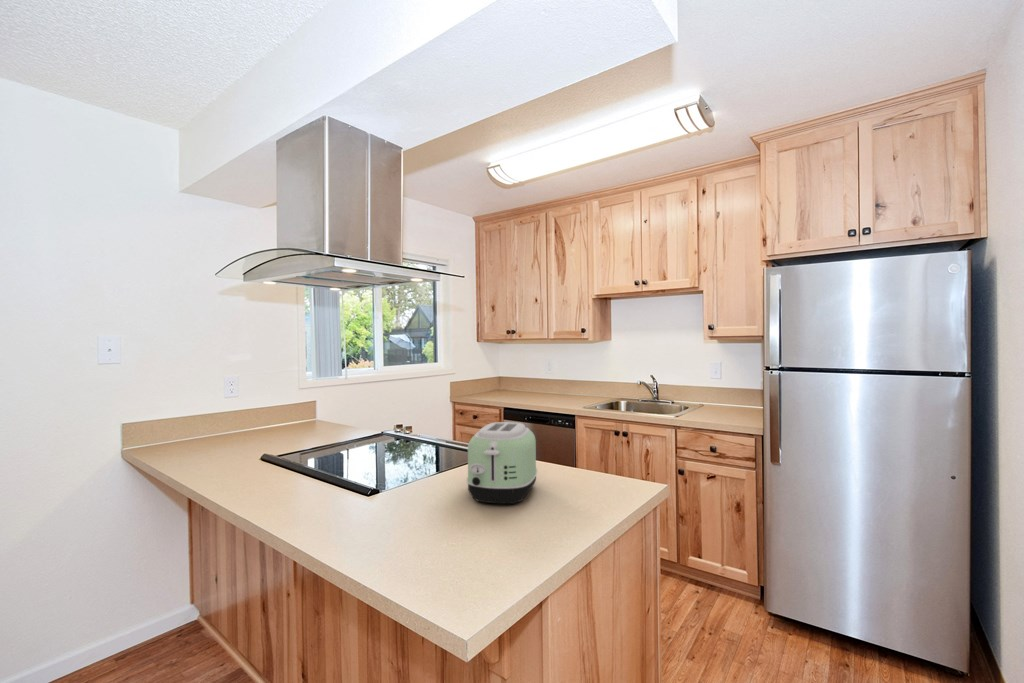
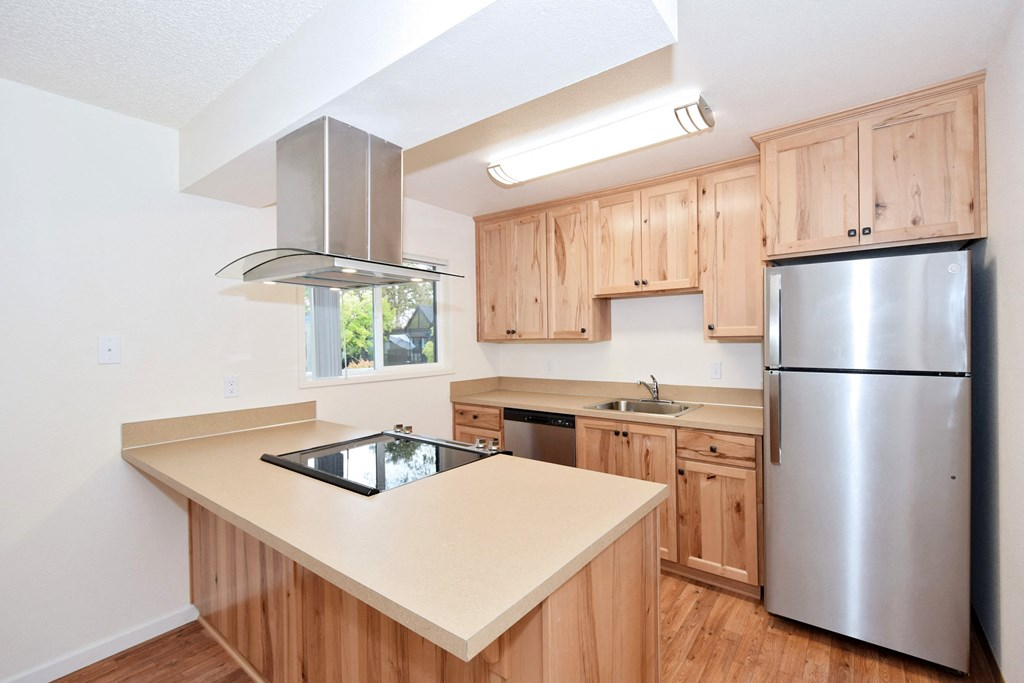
- toaster [465,421,538,505]
